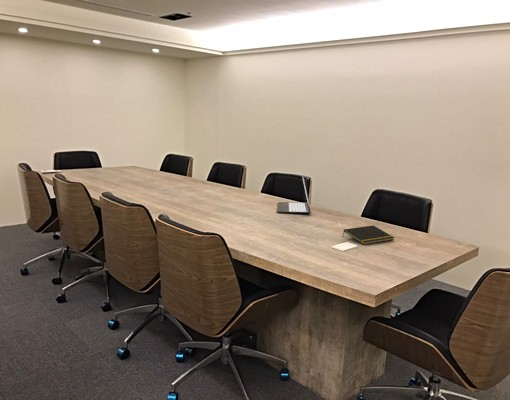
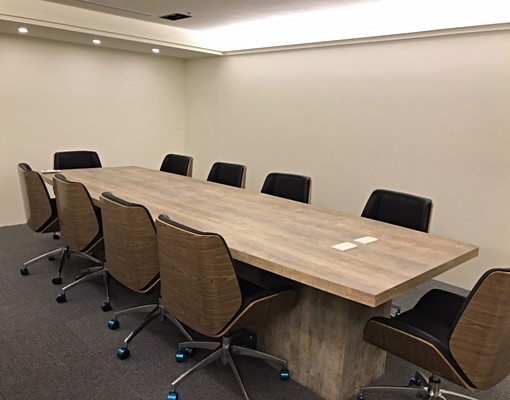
- laptop [276,174,312,214]
- notepad [342,224,395,246]
